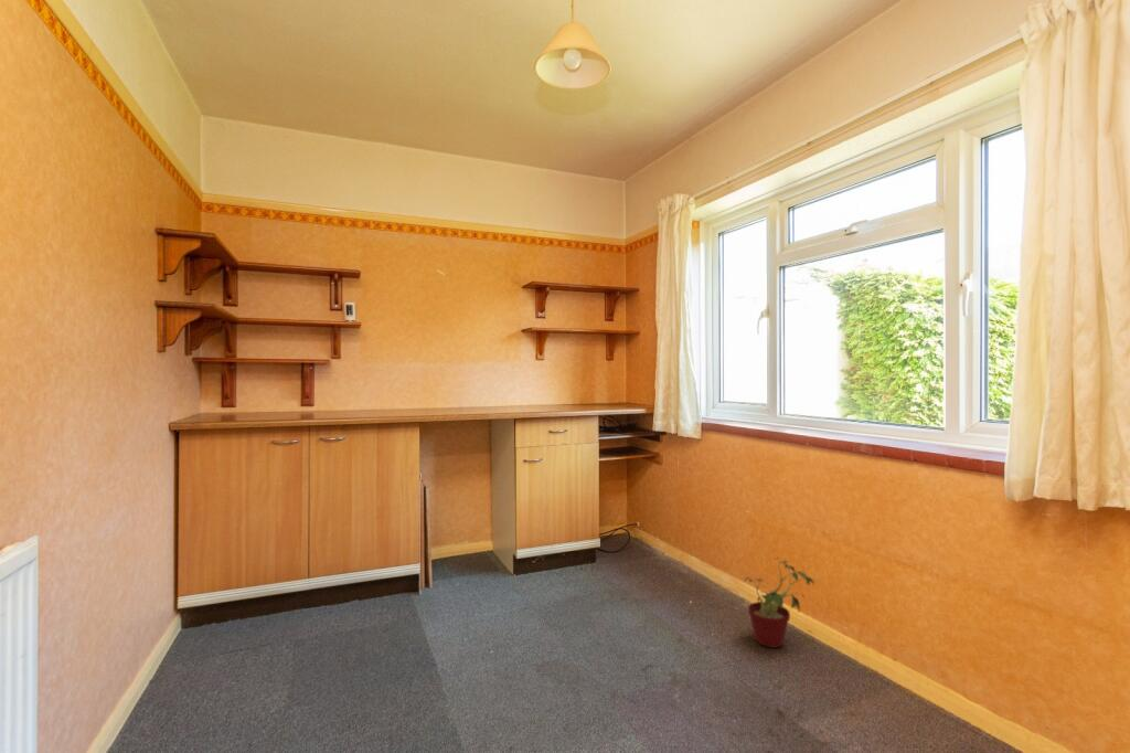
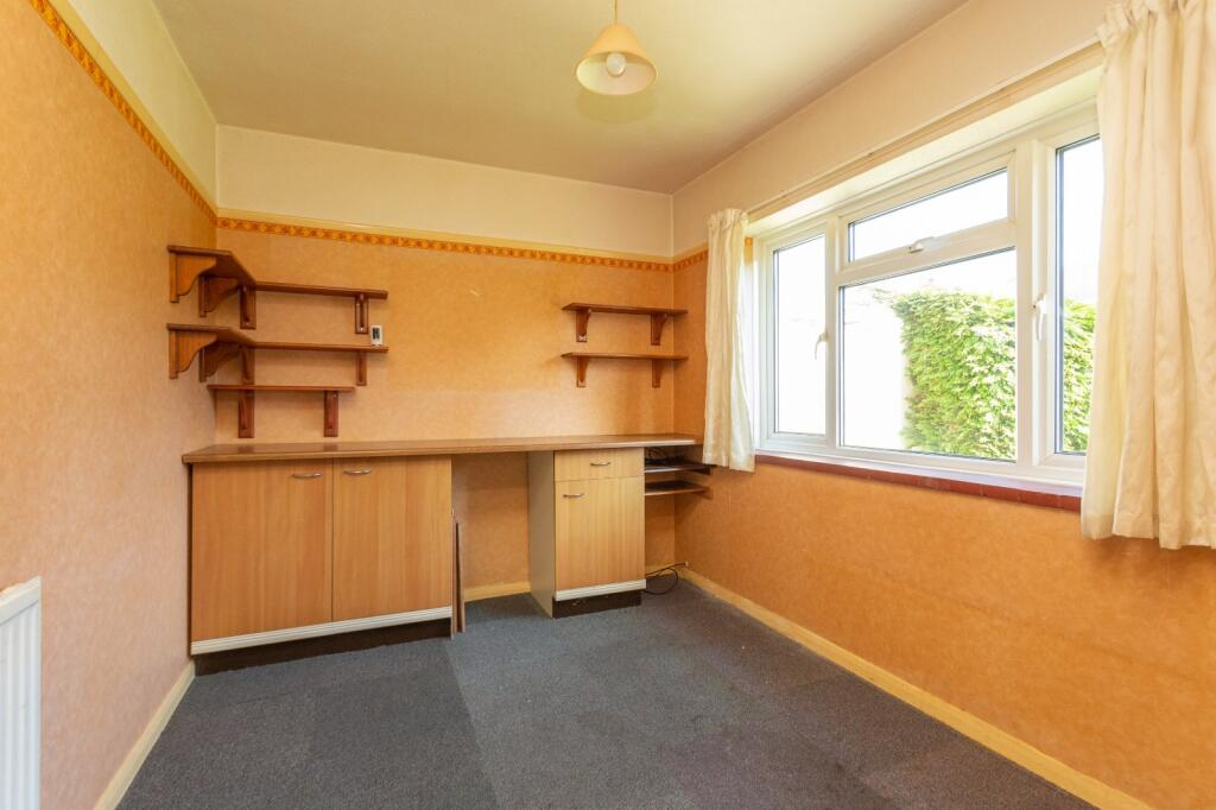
- potted plant [743,555,817,649]
